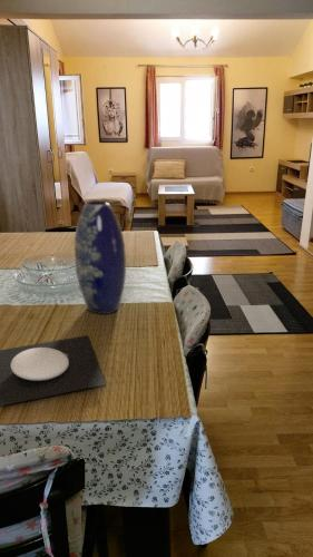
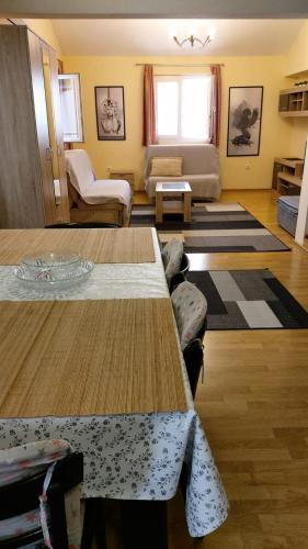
- vase [74,201,127,315]
- plate [0,334,106,407]
